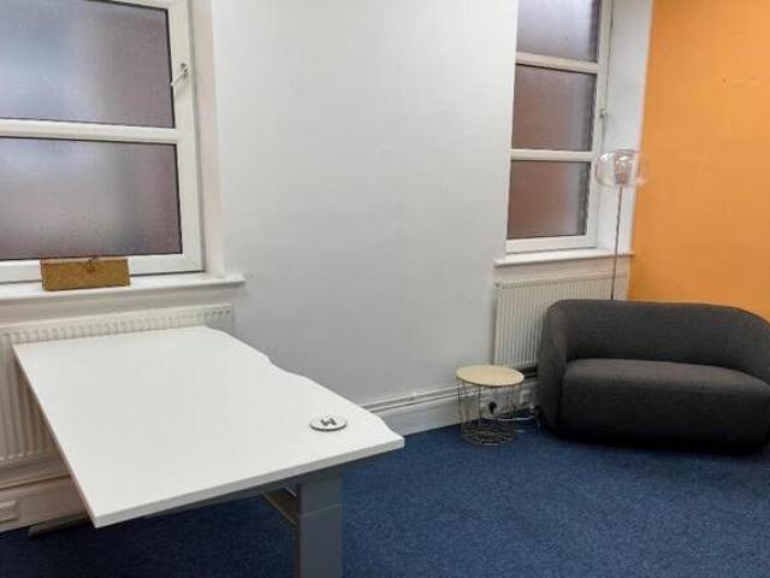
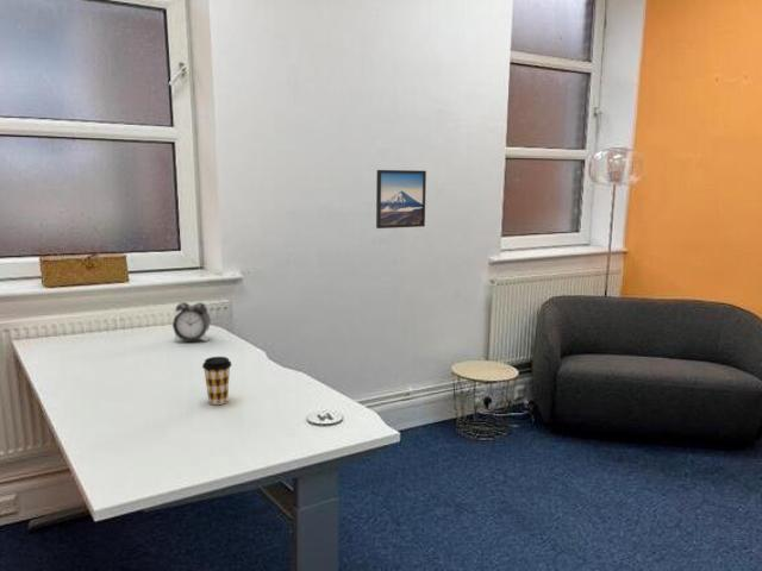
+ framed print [375,169,427,230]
+ coffee cup [201,356,232,406]
+ alarm clock [171,301,212,343]
